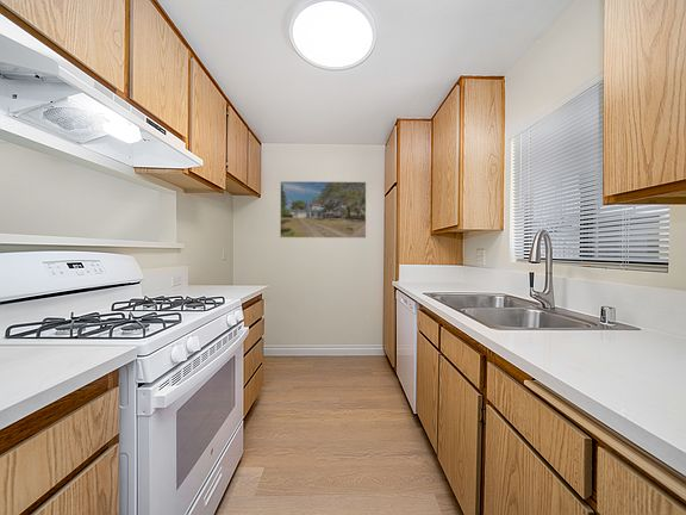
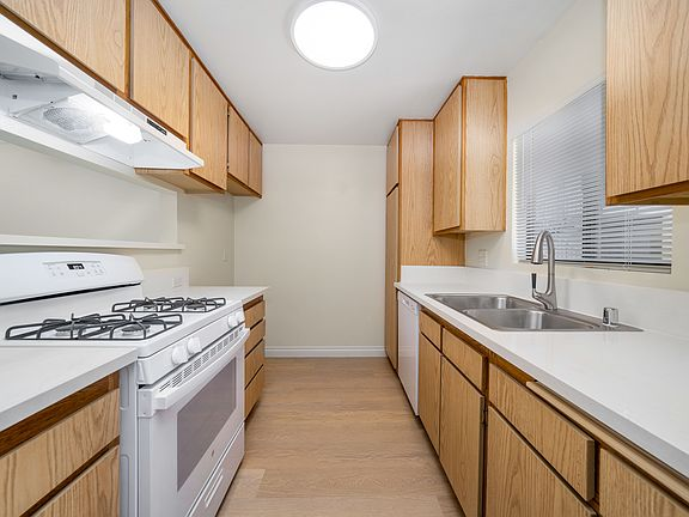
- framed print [279,180,367,240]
